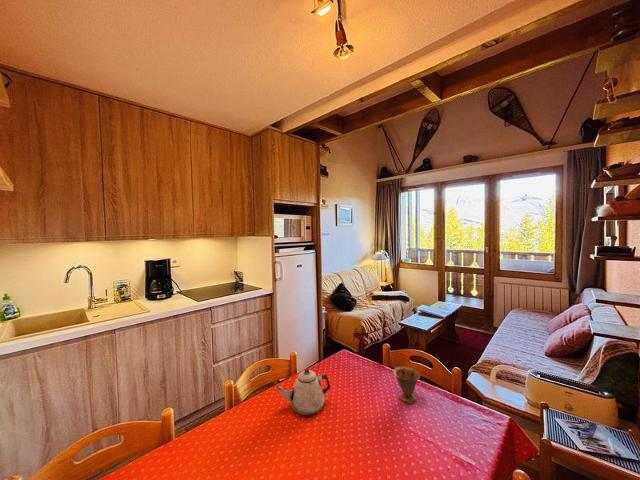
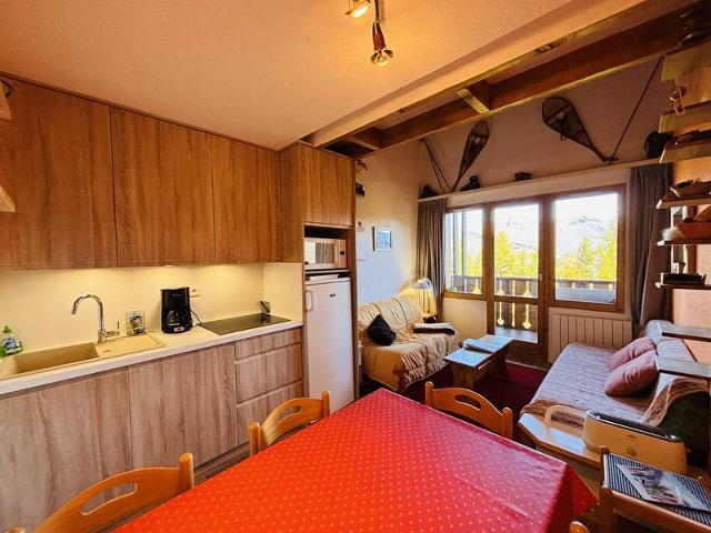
- teacup [392,366,422,404]
- teapot [275,368,331,416]
